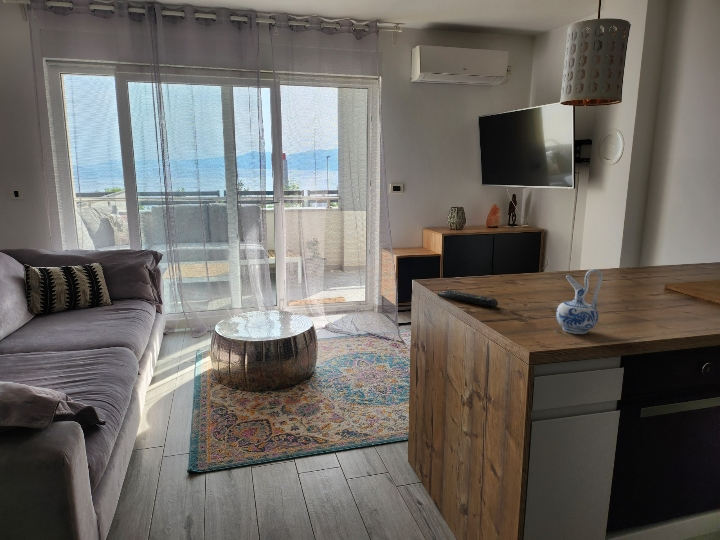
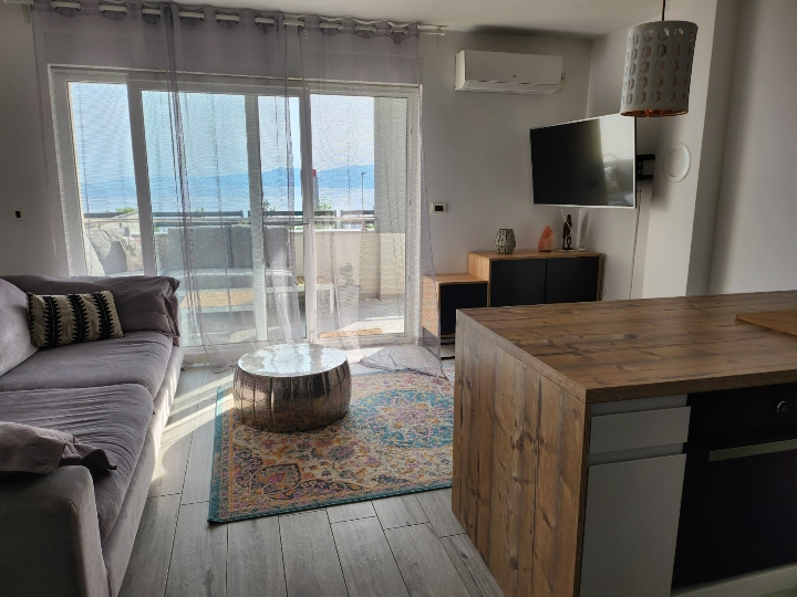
- ceramic pitcher [555,268,604,335]
- remote control [436,289,499,309]
